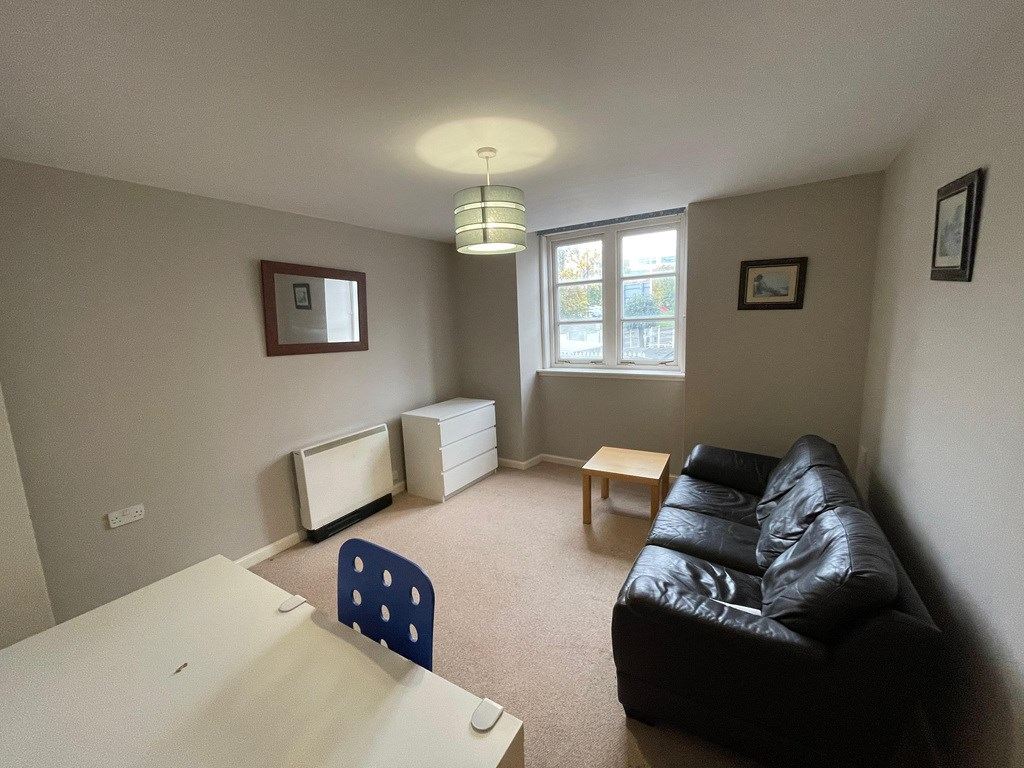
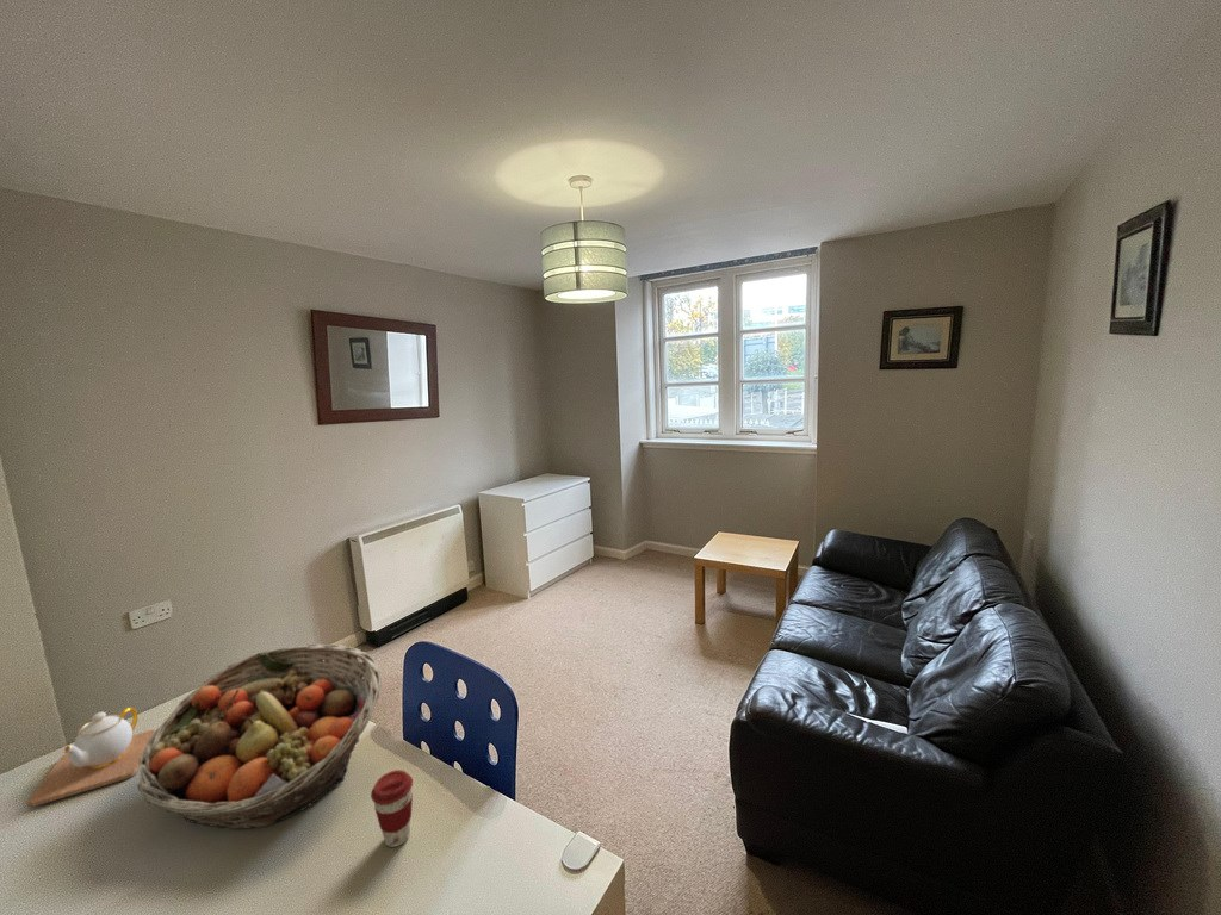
+ coffee cup [370,768,414,848]
+ teapot [25,707,157,808]
+ fruit basket [137,642,382,830]
